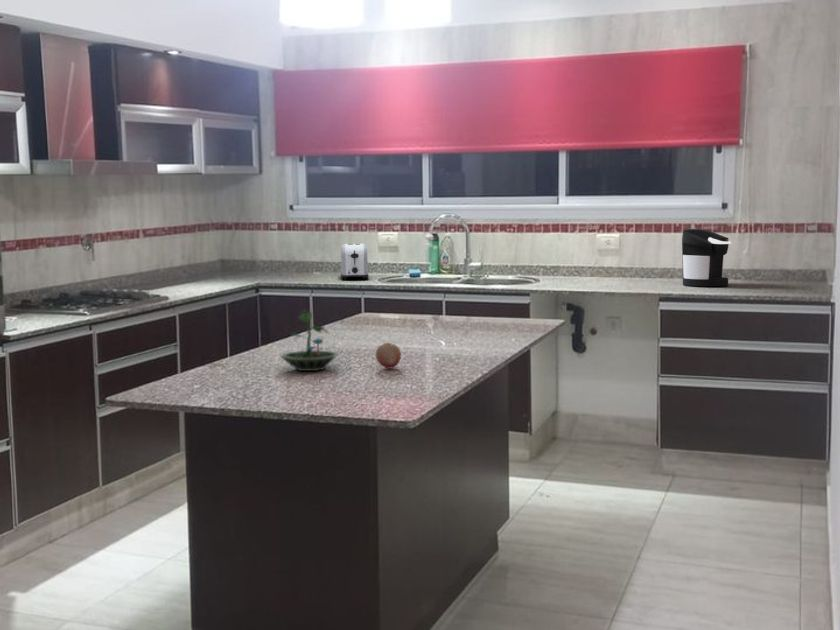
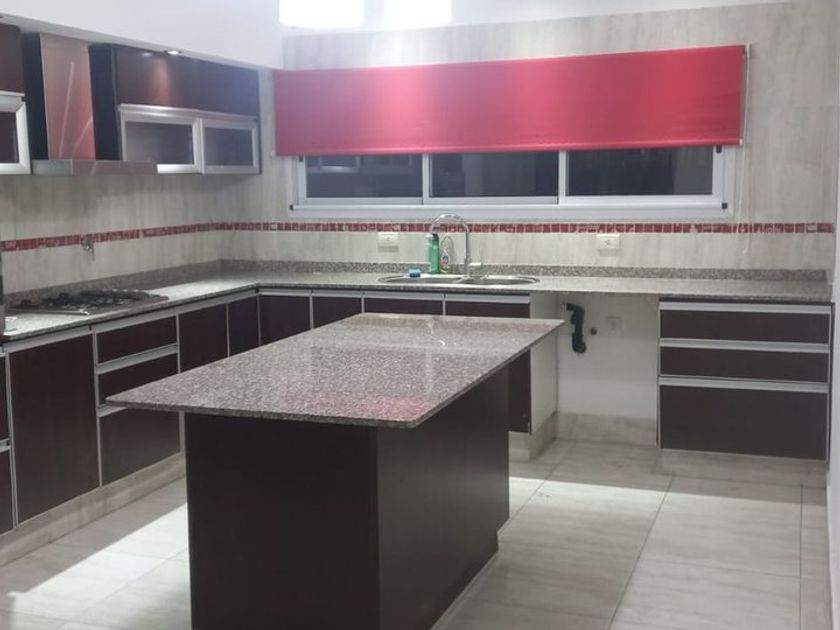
- fruit [375,342,402,369]
- toaster [340,243,369,280]
- coffee maker [681,228,732,287]
- terrarium [279,309,341,372]
